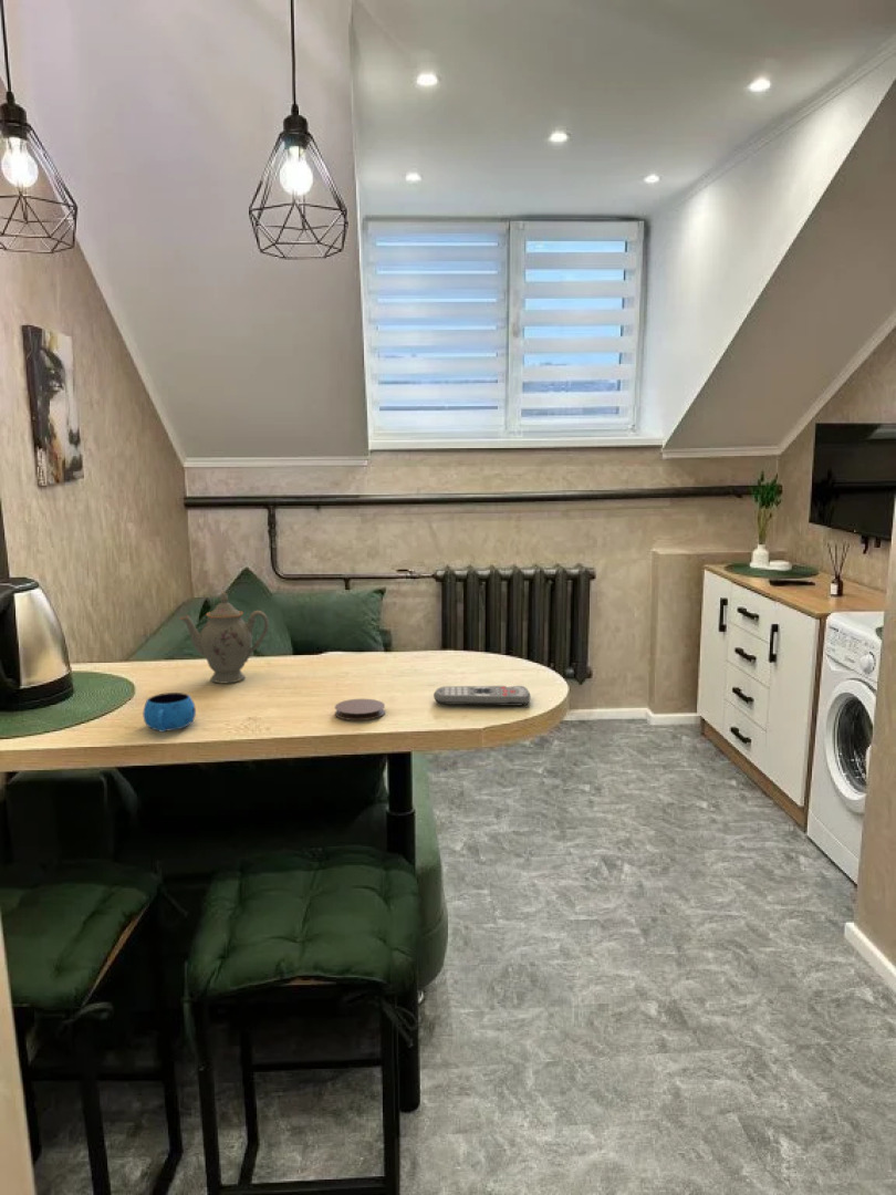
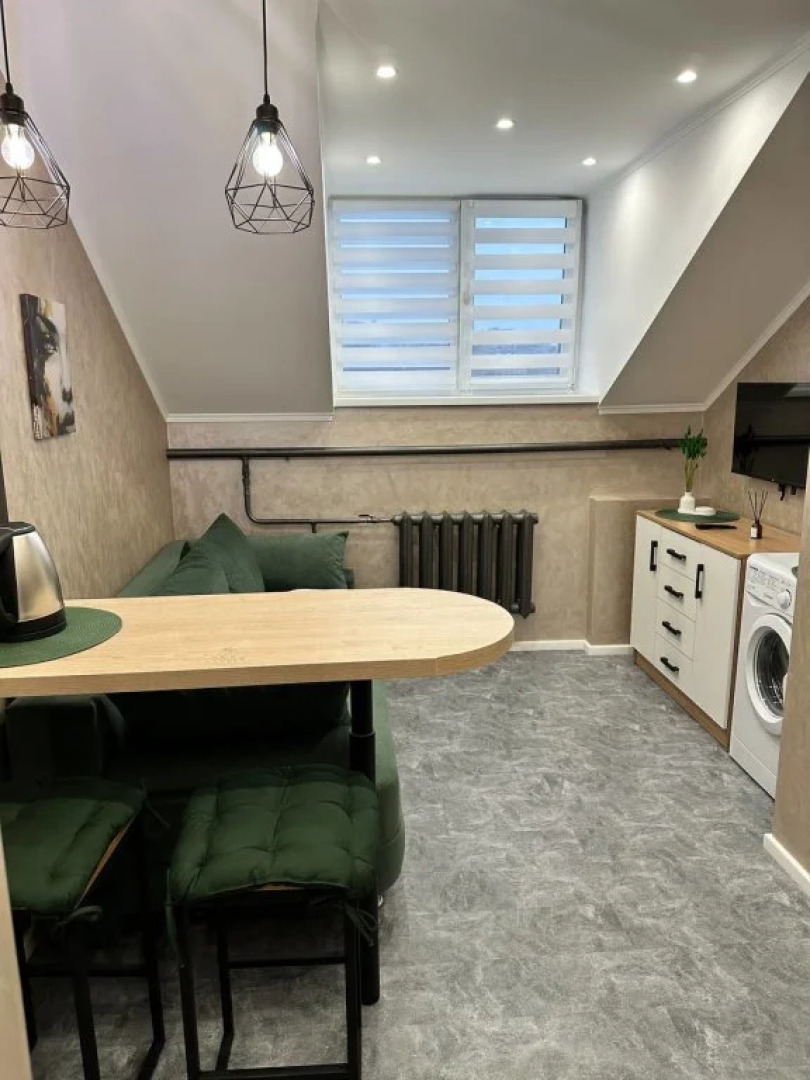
- remote control [433,685,531,707]
- chinaware [179,591,270,685]
- mug [142,692,197,734]
- coaster [334,698,386,721]
